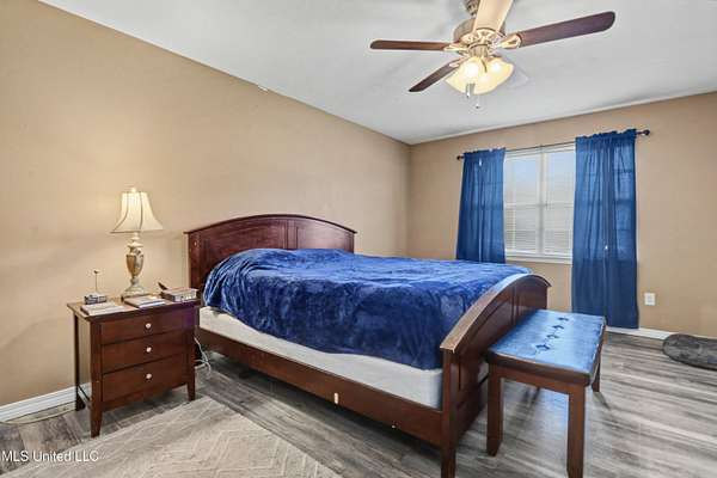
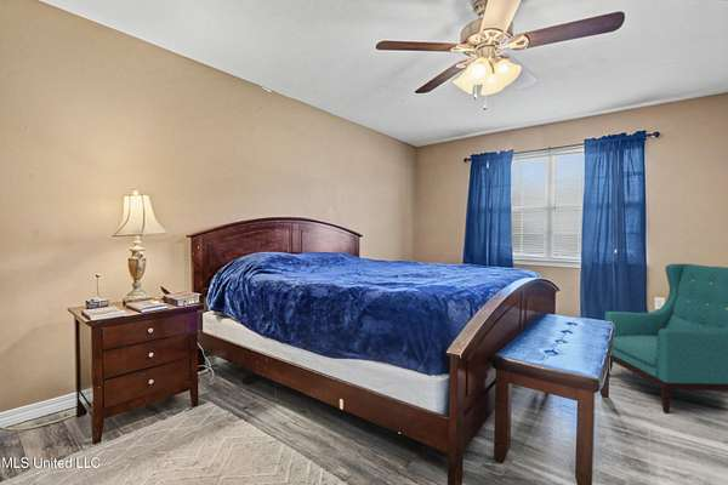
+ armchair [604,263,728,413]
